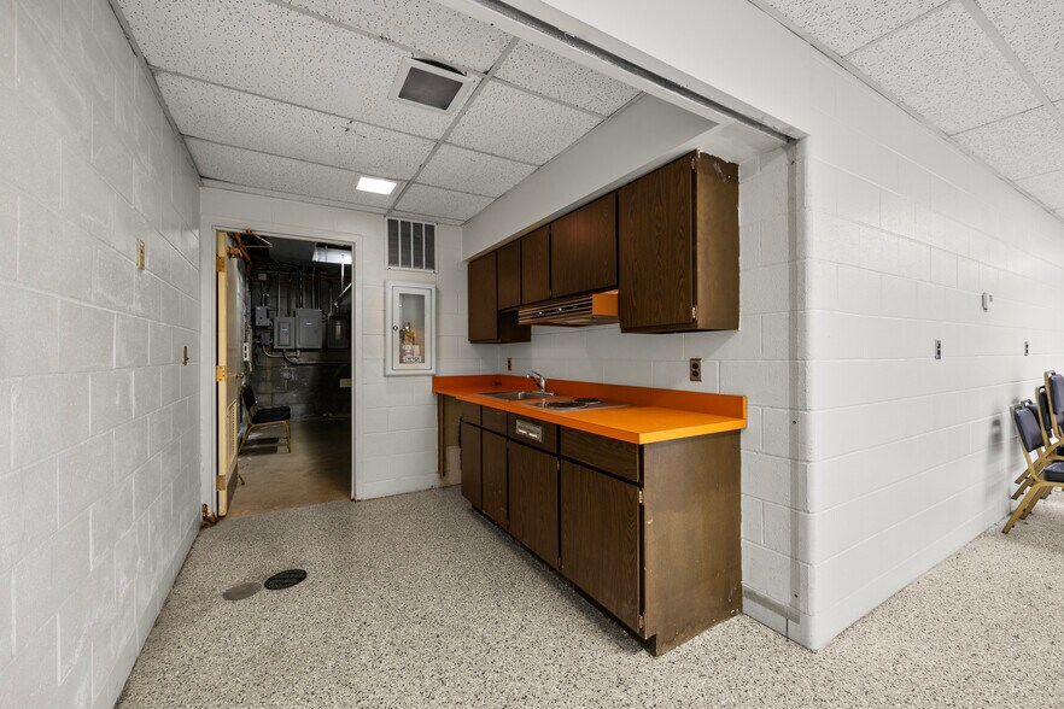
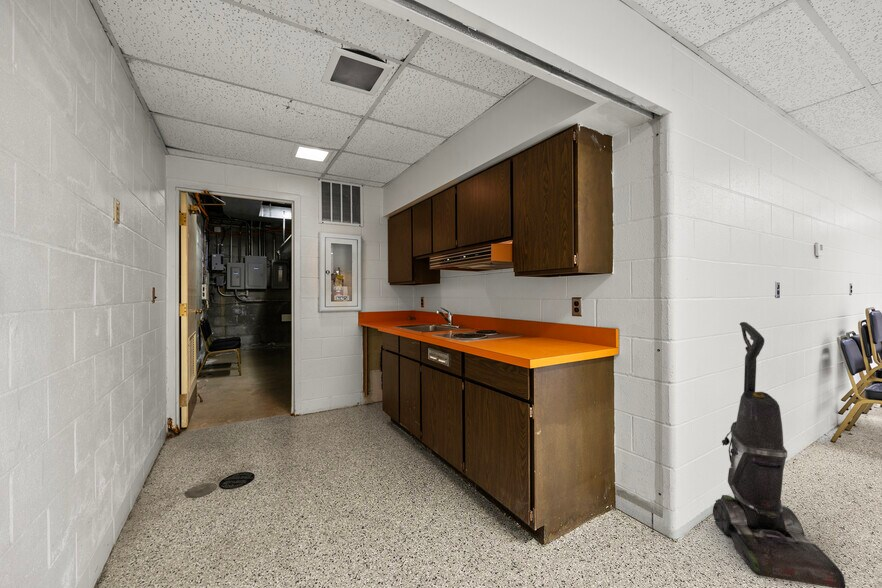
+ vacuum cleaner [712,321,847,588]
